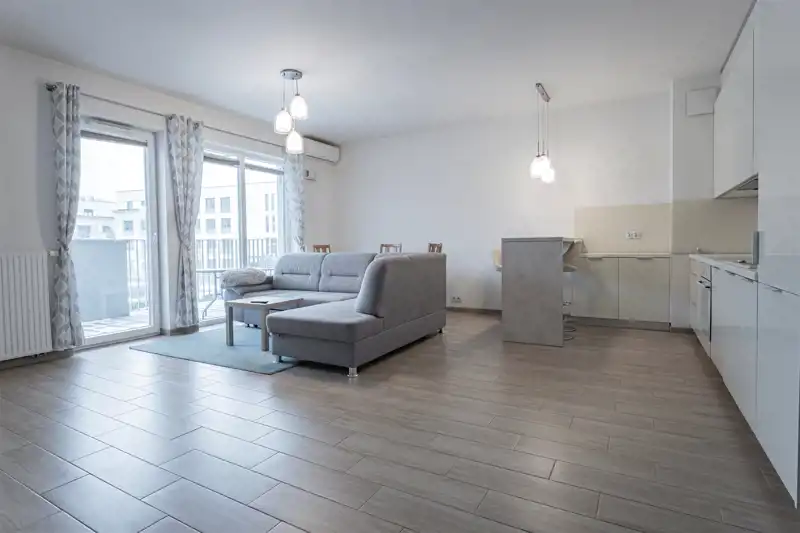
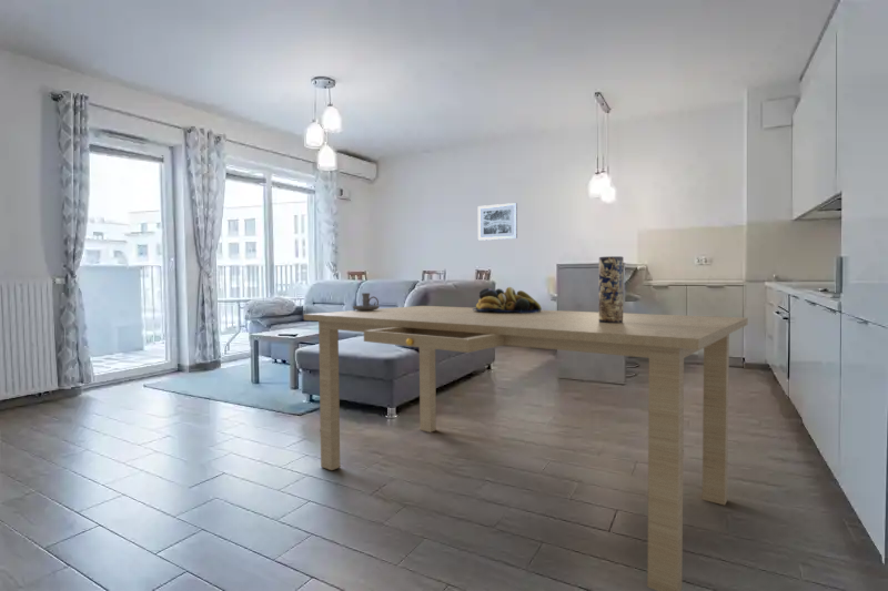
+ candle holder [352,292,381,310]
+ wall art [477,202,518,242]
+ vase [598,255,624,323]
+ dining table [303,305,749,591]
+ fruit bowl [473,286,543,314]
